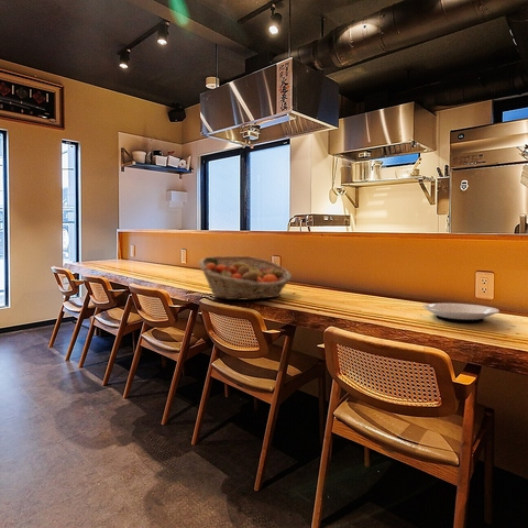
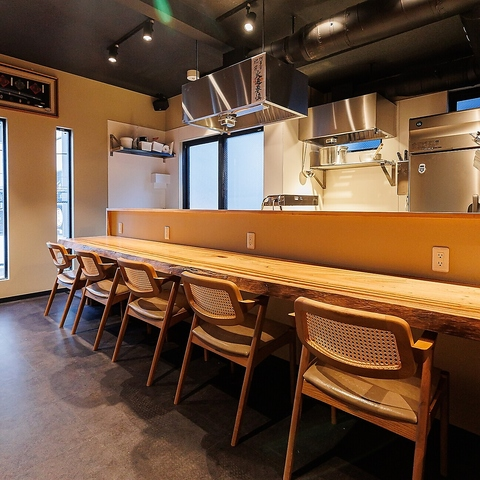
- plate [422,302,501,323]
- fruit basket [198,255,293,301]
